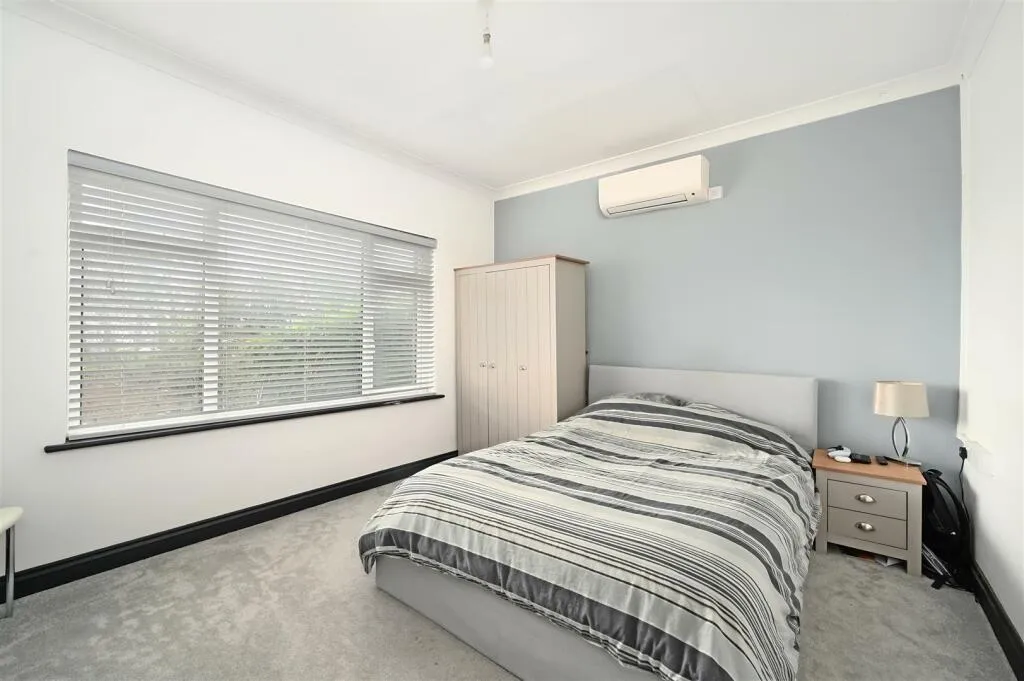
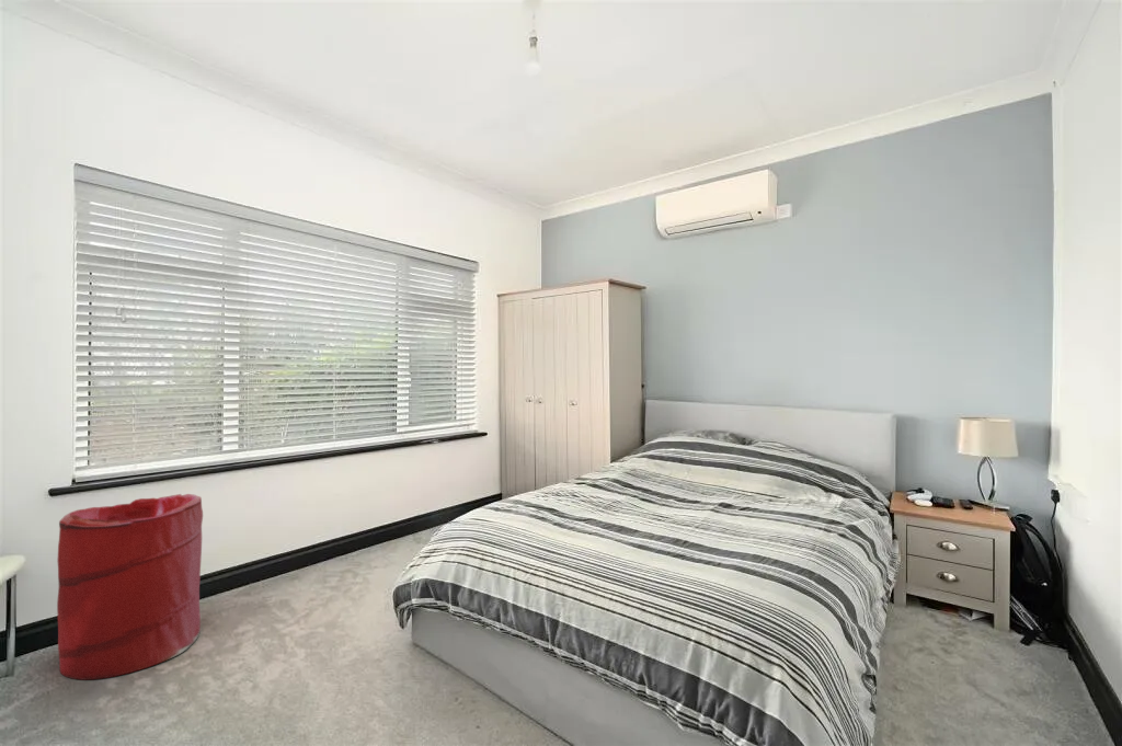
+ laundry hamper [56,493,204,681]
